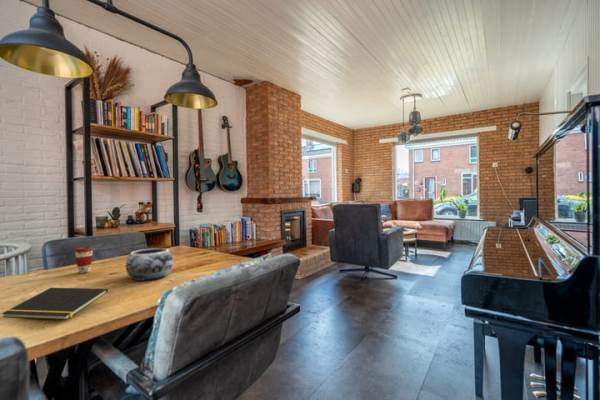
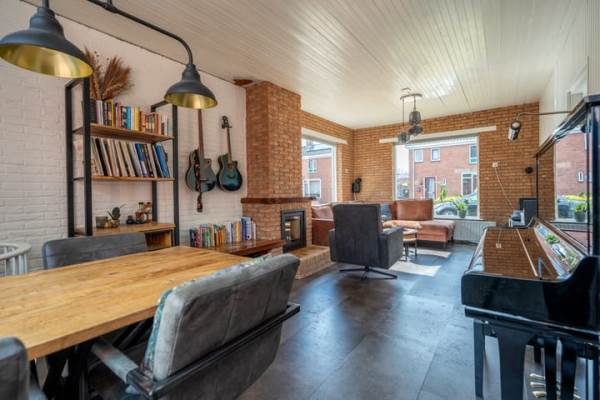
- decorative bowl [125,247,174,282]
- notepad [0,287,109,321]
- coffee cup [73,246,94,274]
